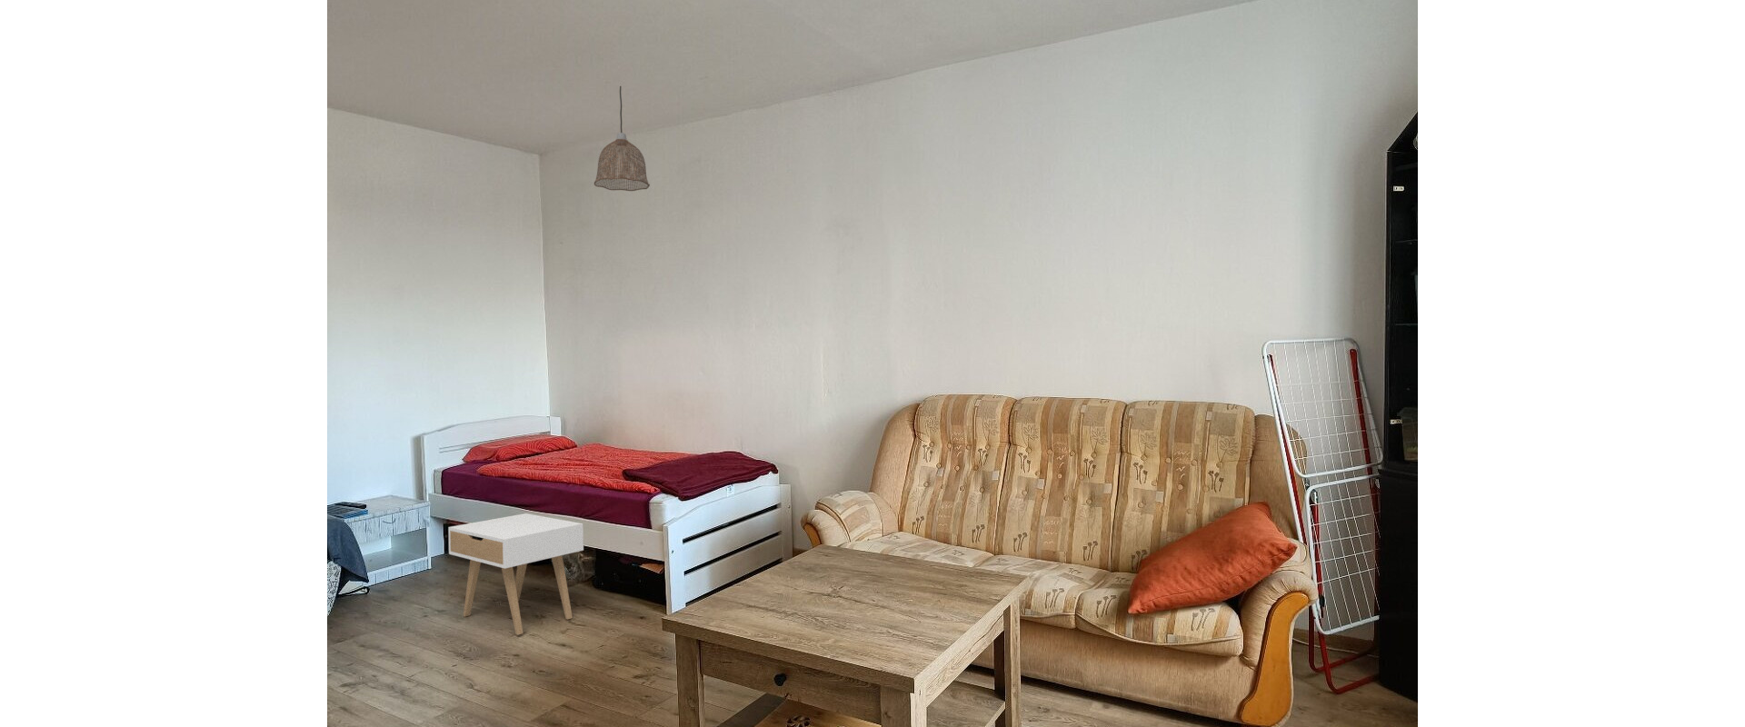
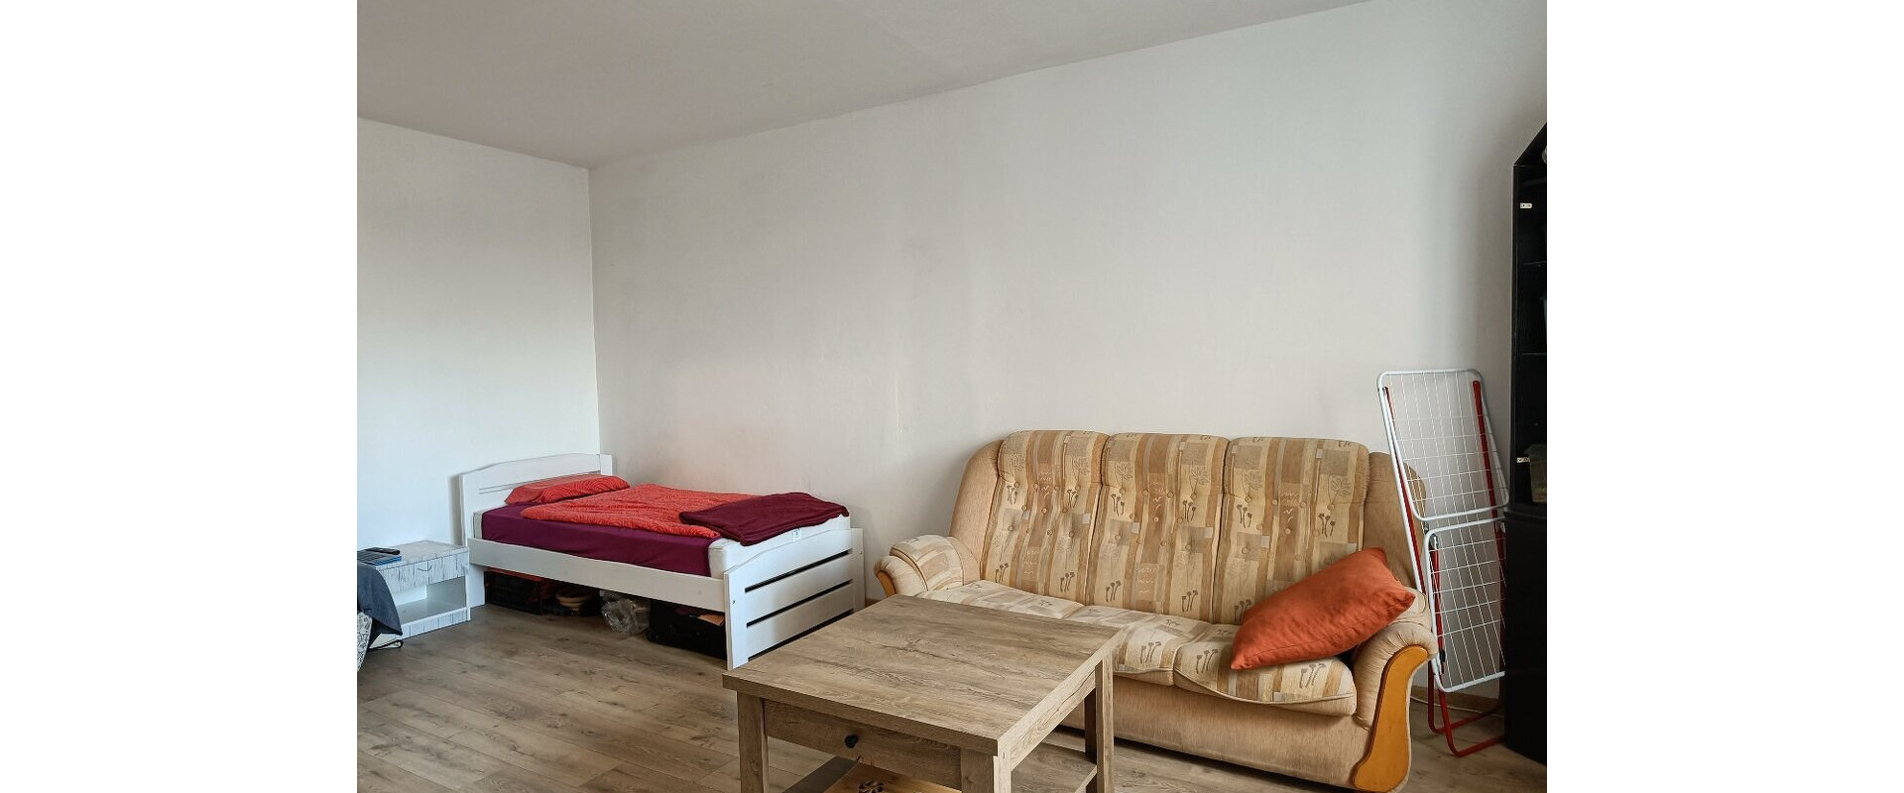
- nightstand [448,512,584,636]
- pendant lamp [593,86,651,191]
